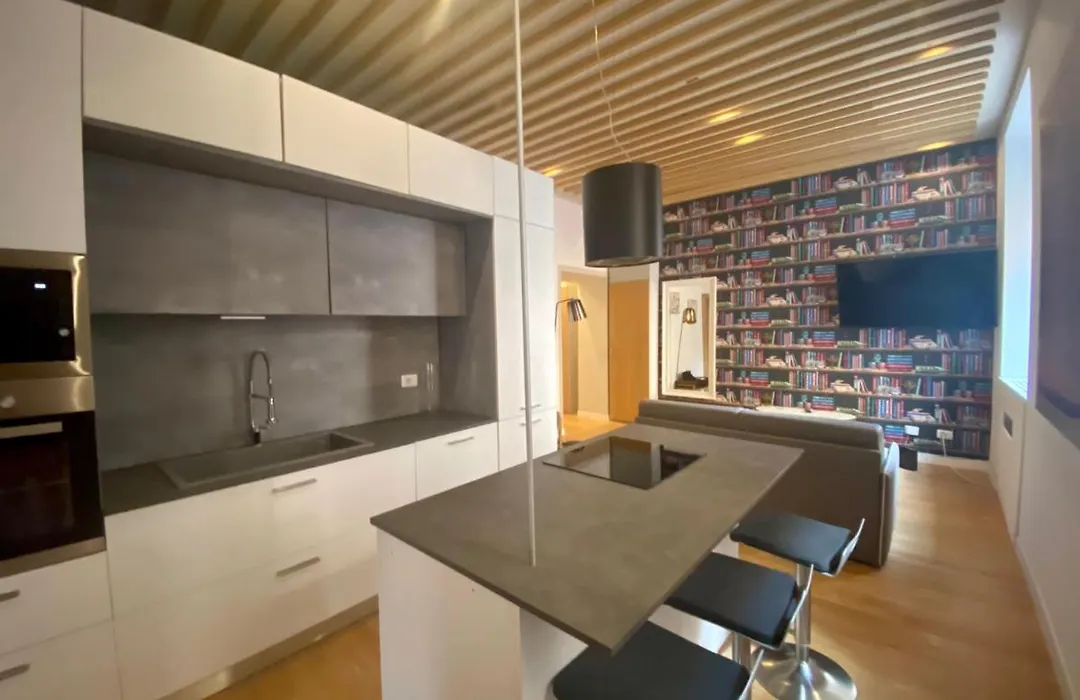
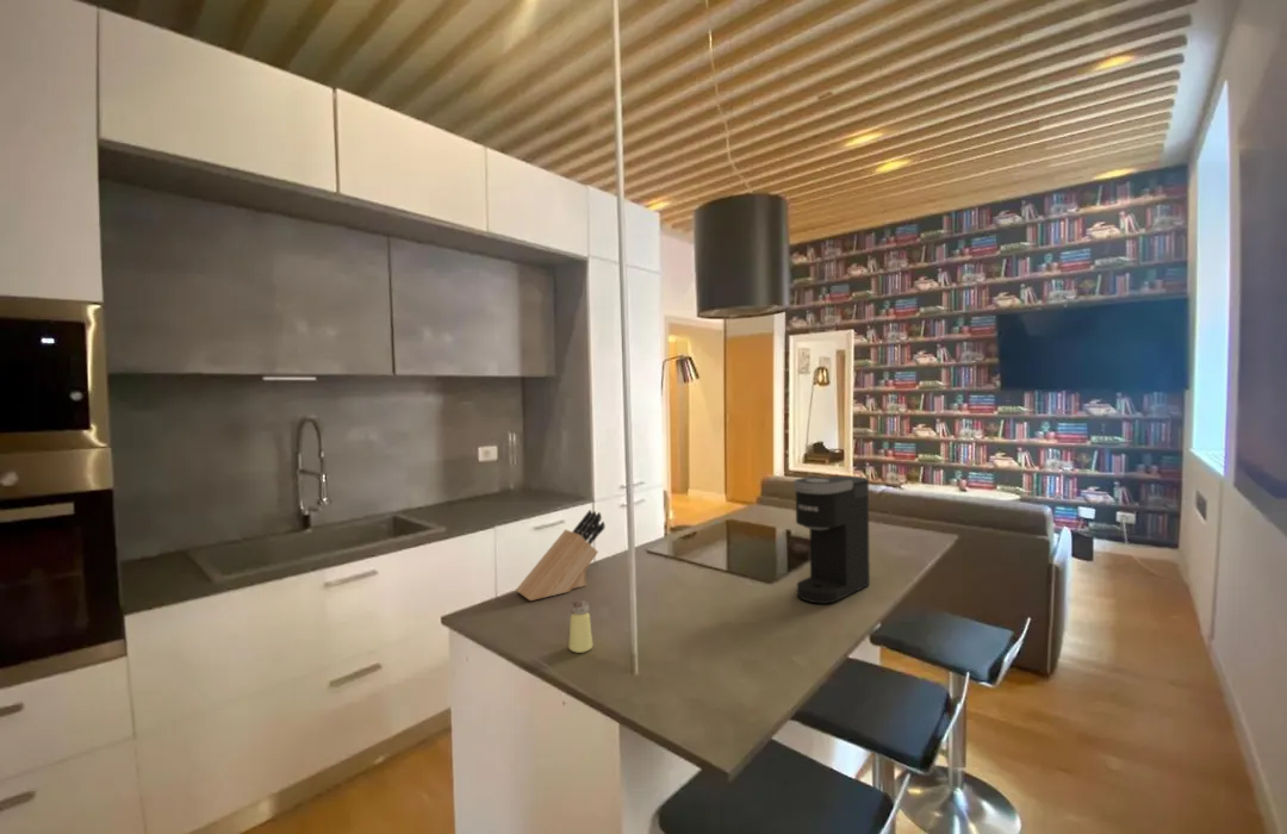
+ knife block [515,509,607,602]
+ saltshaker [567,599,593,654]
+ coffee maker [792,475,871,605]
